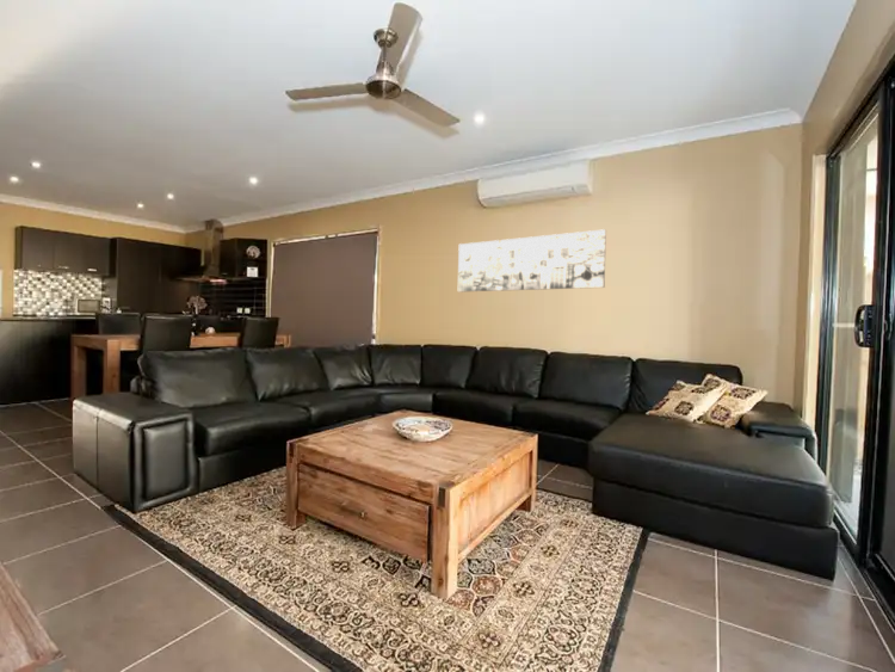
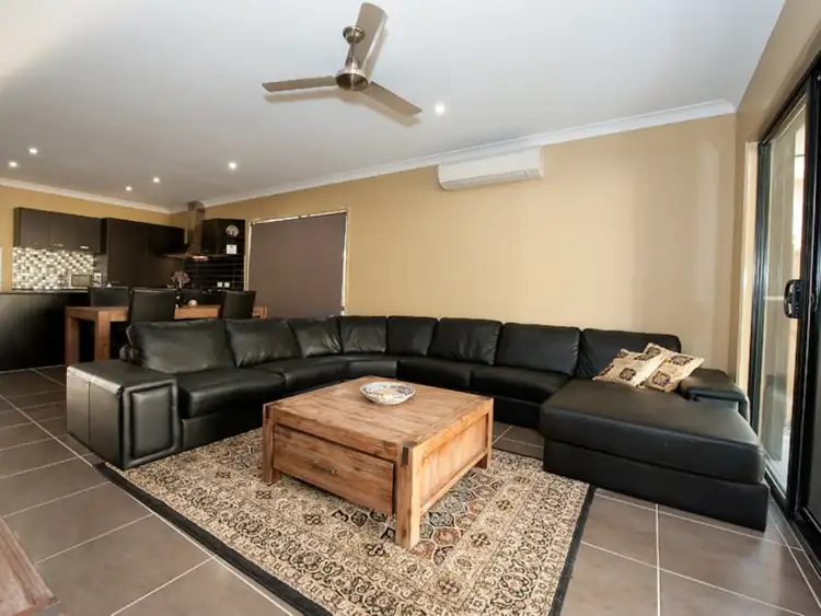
- wall art [457,228,607,294]
